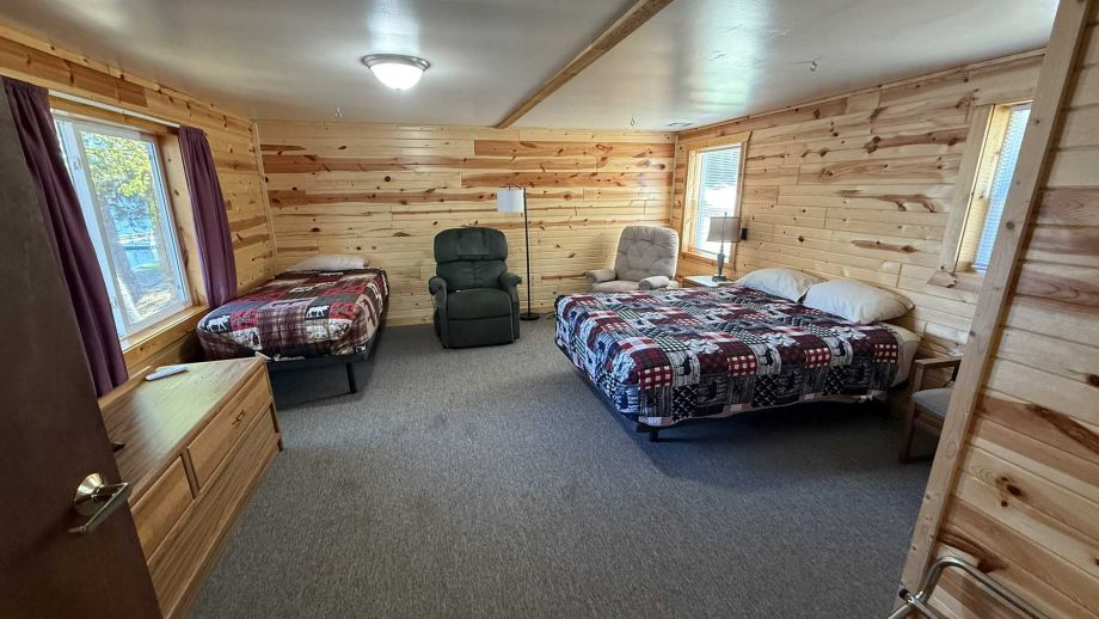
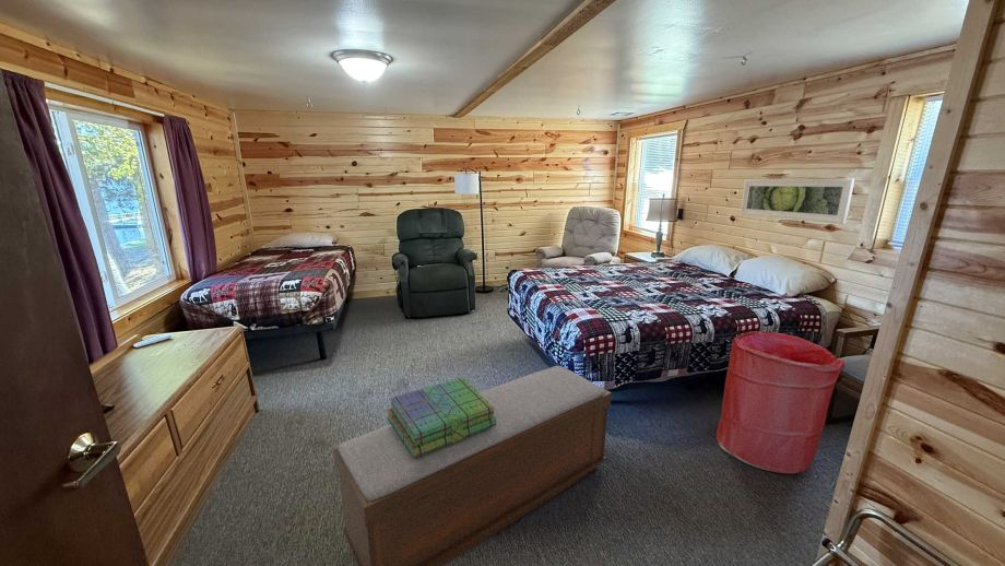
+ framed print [738,177,856,225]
+ laundry hamper [716,330,846,474]
+ stack of books [386,376,497,459]
+ bench [333,365,613,566]
